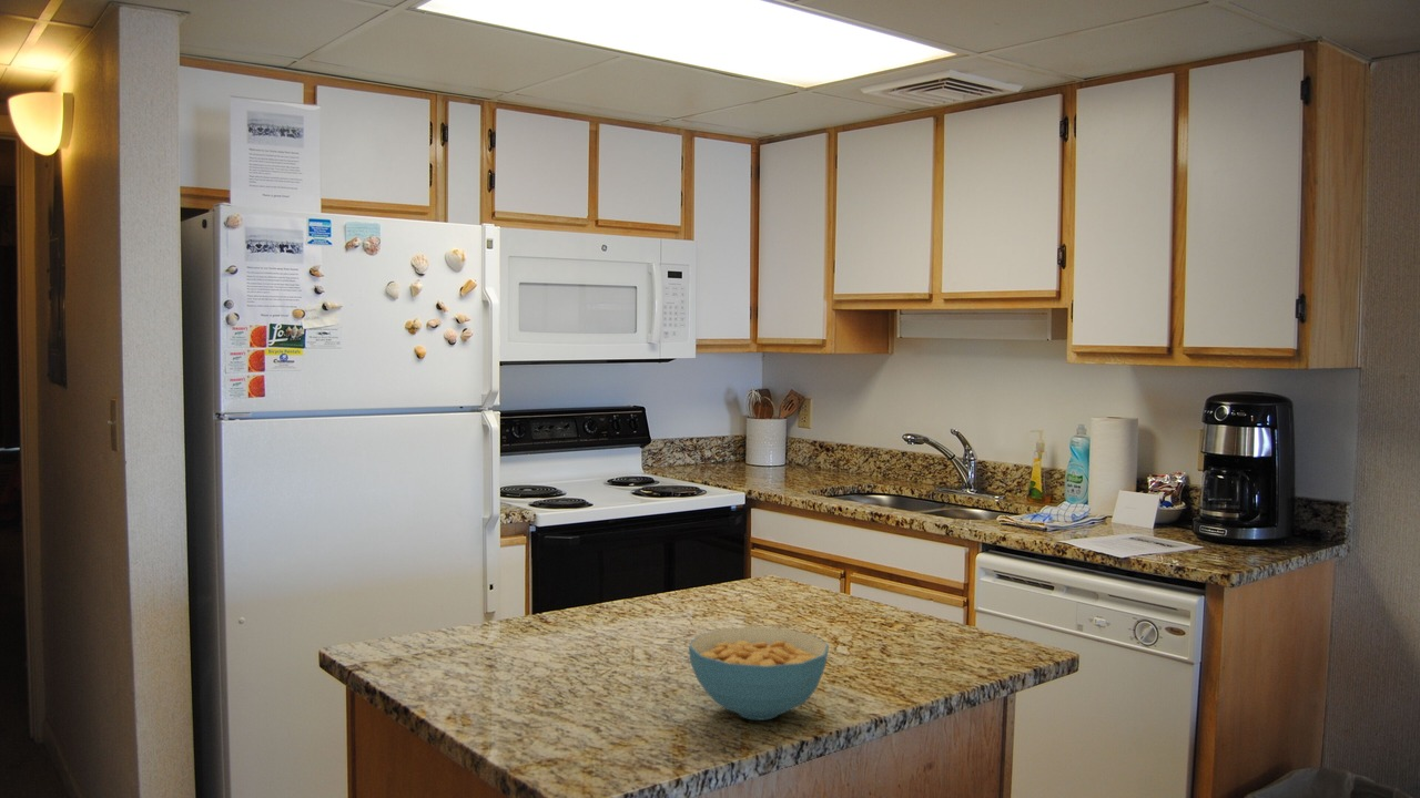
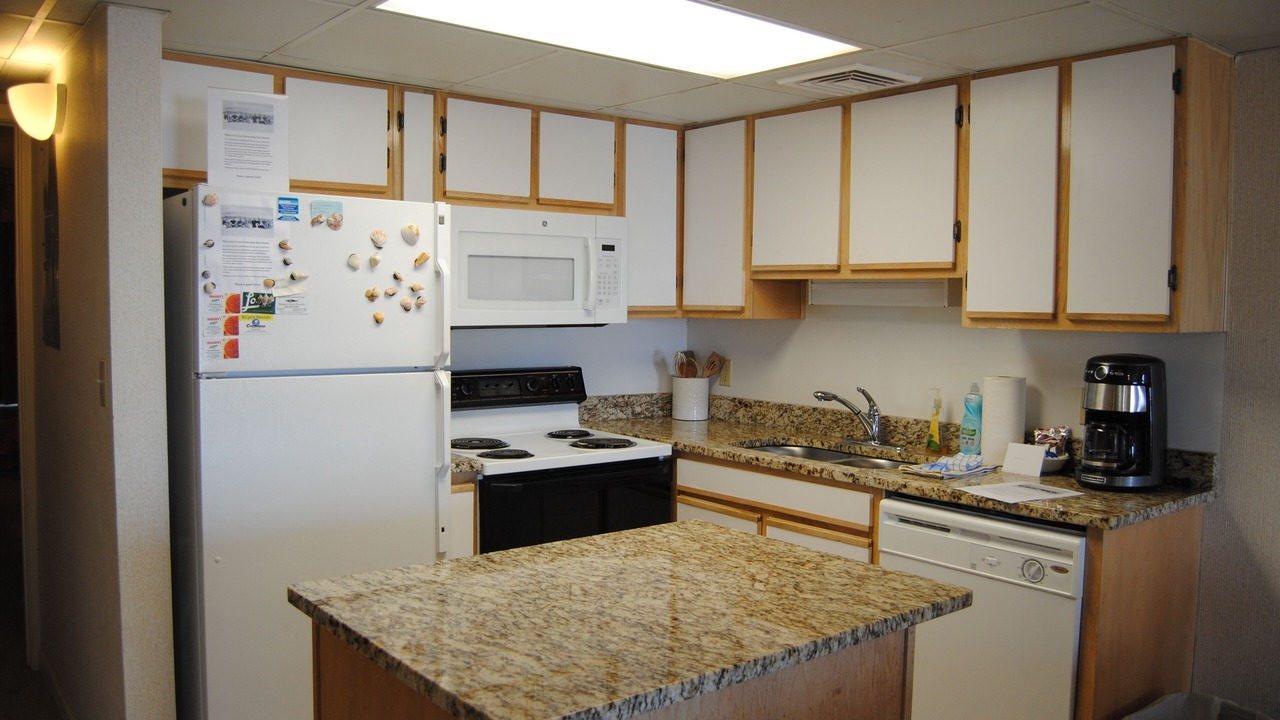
- cereal bowl [688,626,830,722]
